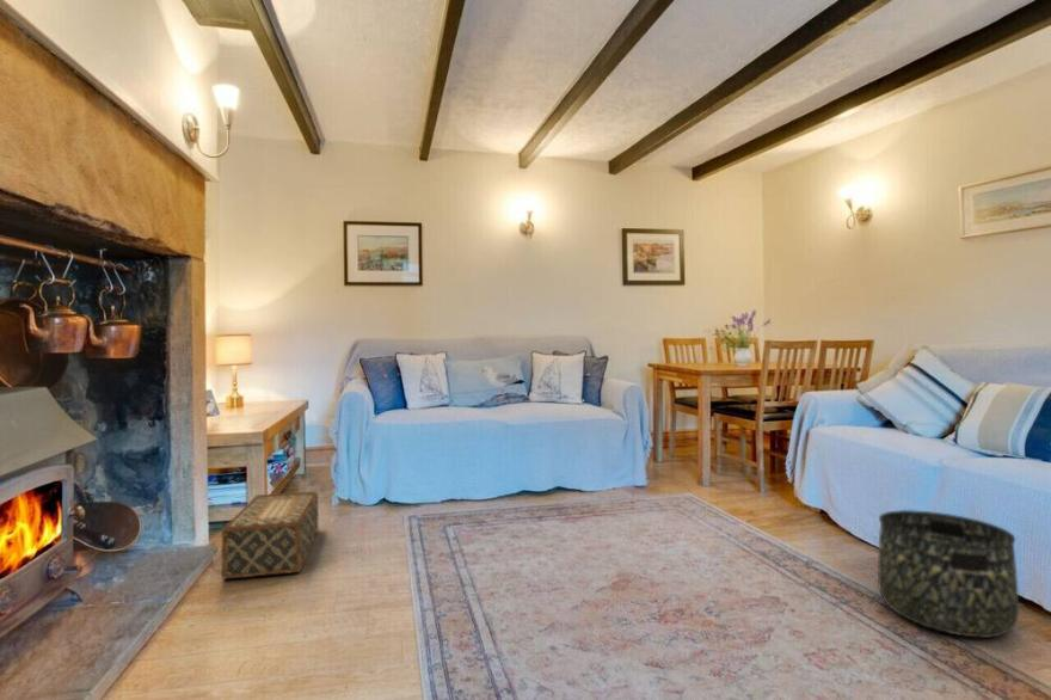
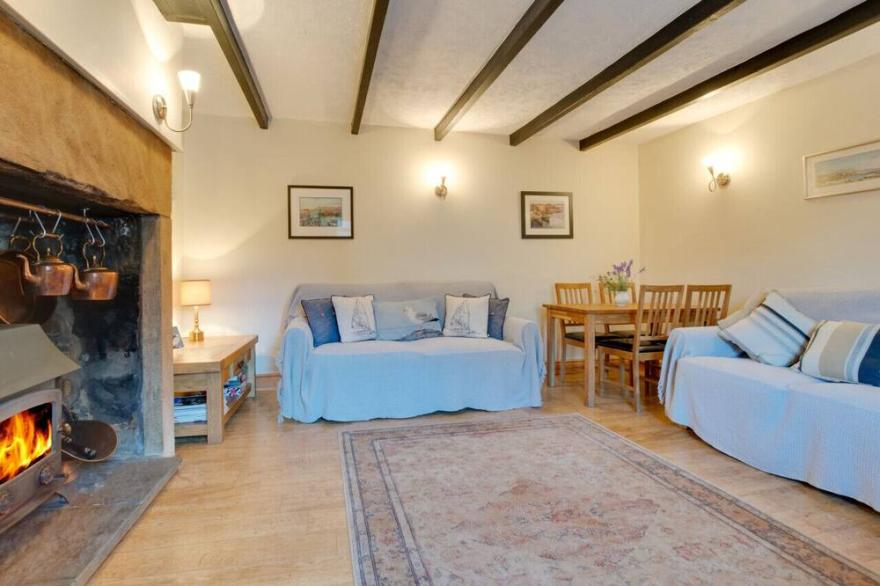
- basket [877,509,1020,639]
- woven basket [221,491,319,581]
